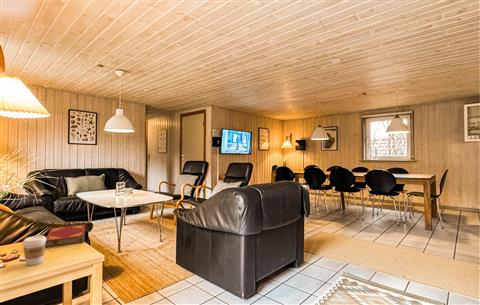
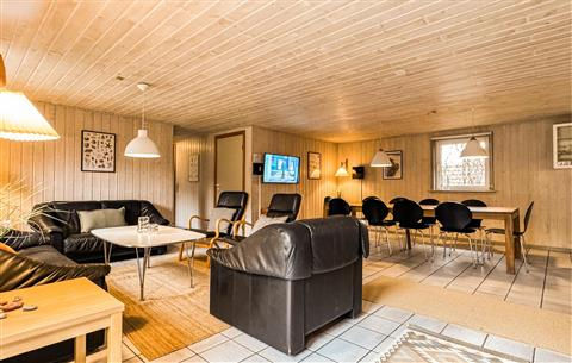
- coffee cup [22,235,47,266]
- hardback book [45,224,86,249]
